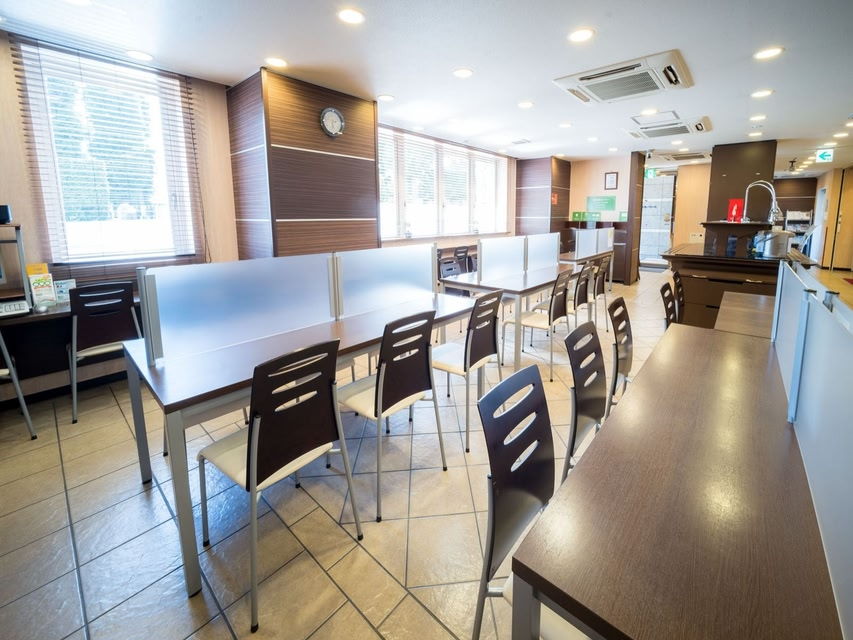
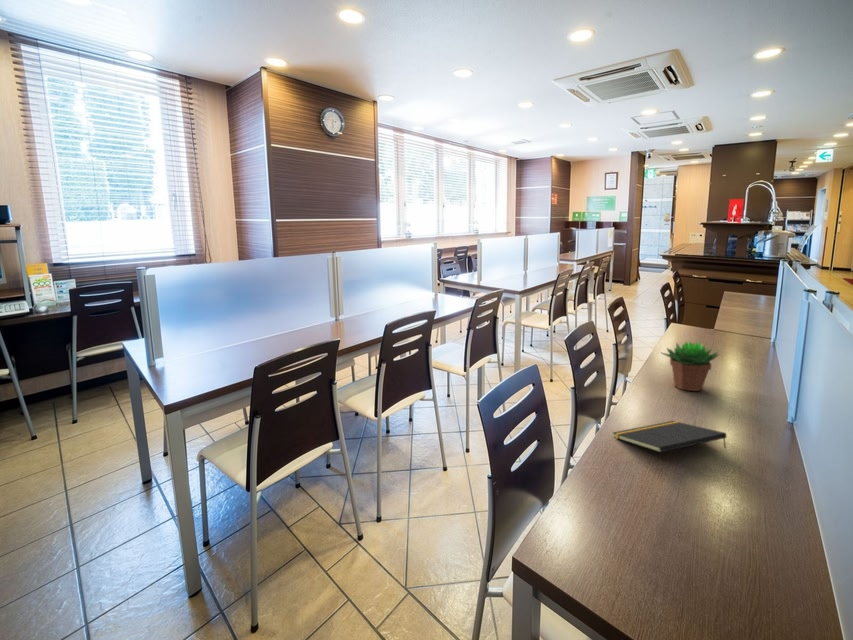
+ succulent plant [659,340,720,392]
+ notepad [612,420,727,454]
